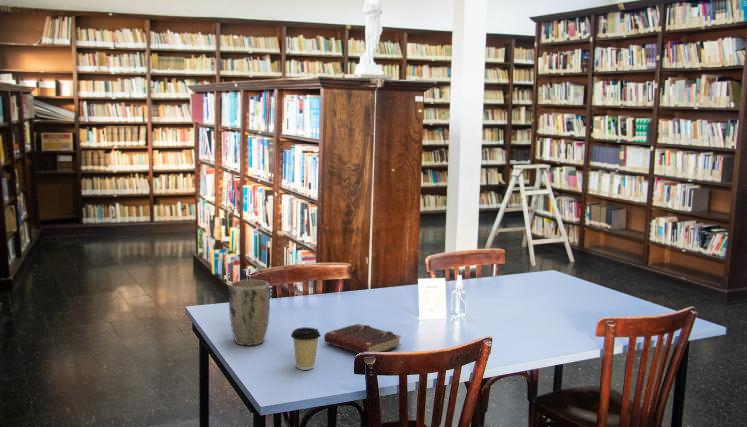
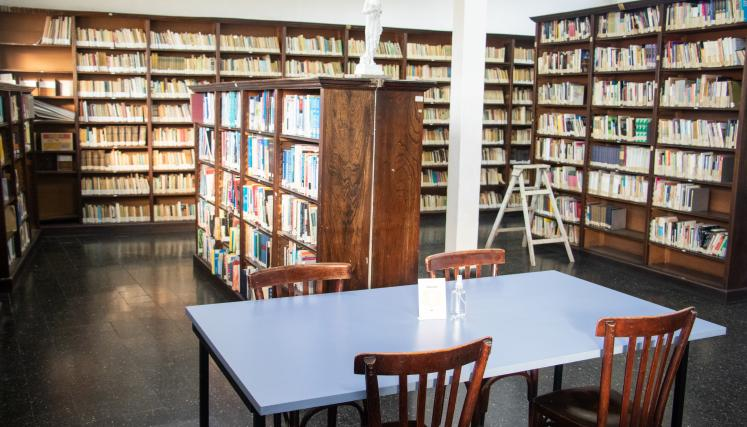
- coffee cup [290,326,321,371]
- plant pot [228,279,271,347]
- book [323,323,402,354]
